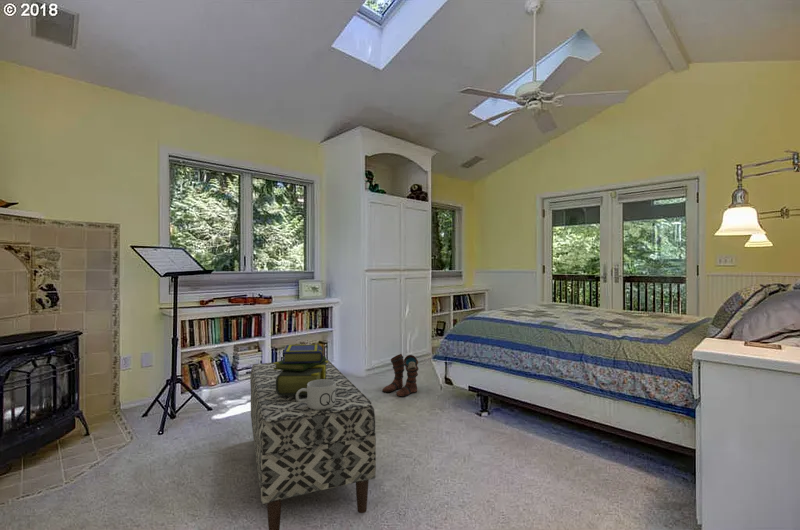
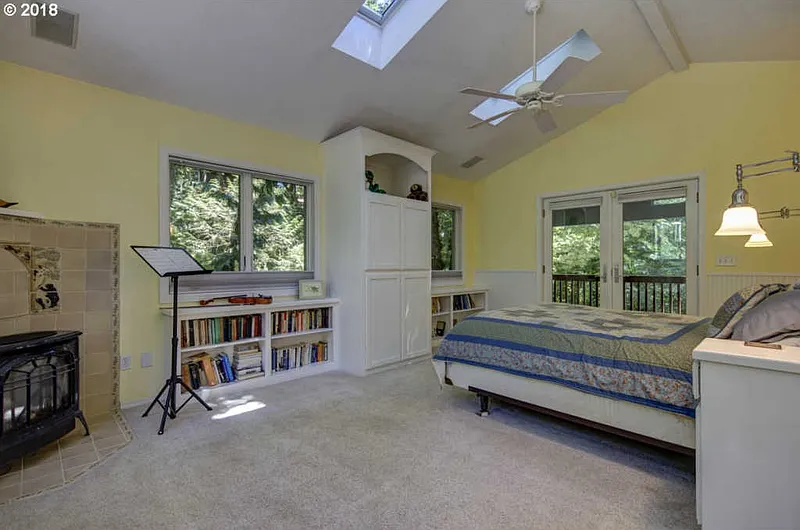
- bench [249,358,377,530]
- boots [381,353,420,398]
- stack of books [273,343,328,395]
- mug [296,379,336,410]
